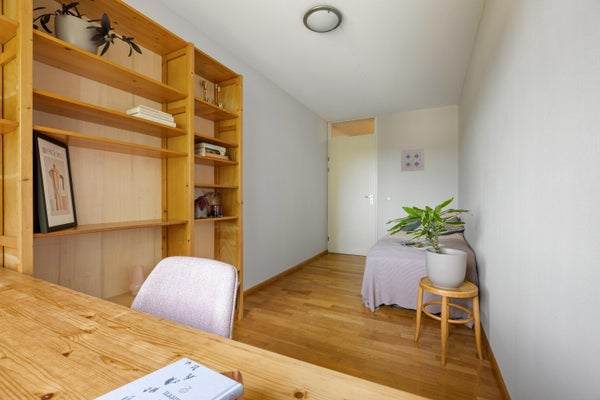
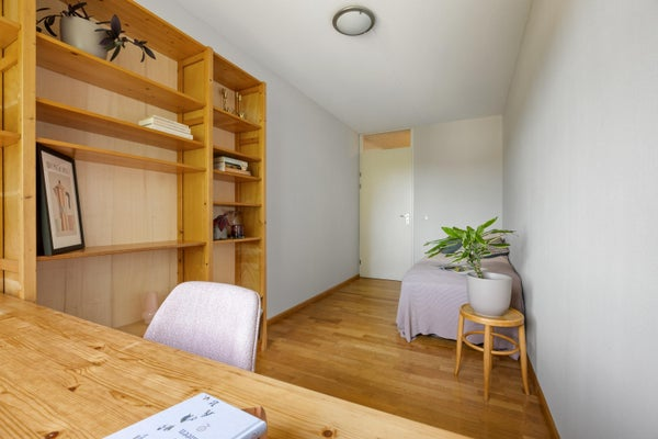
- wall art [400,148,425,172]
